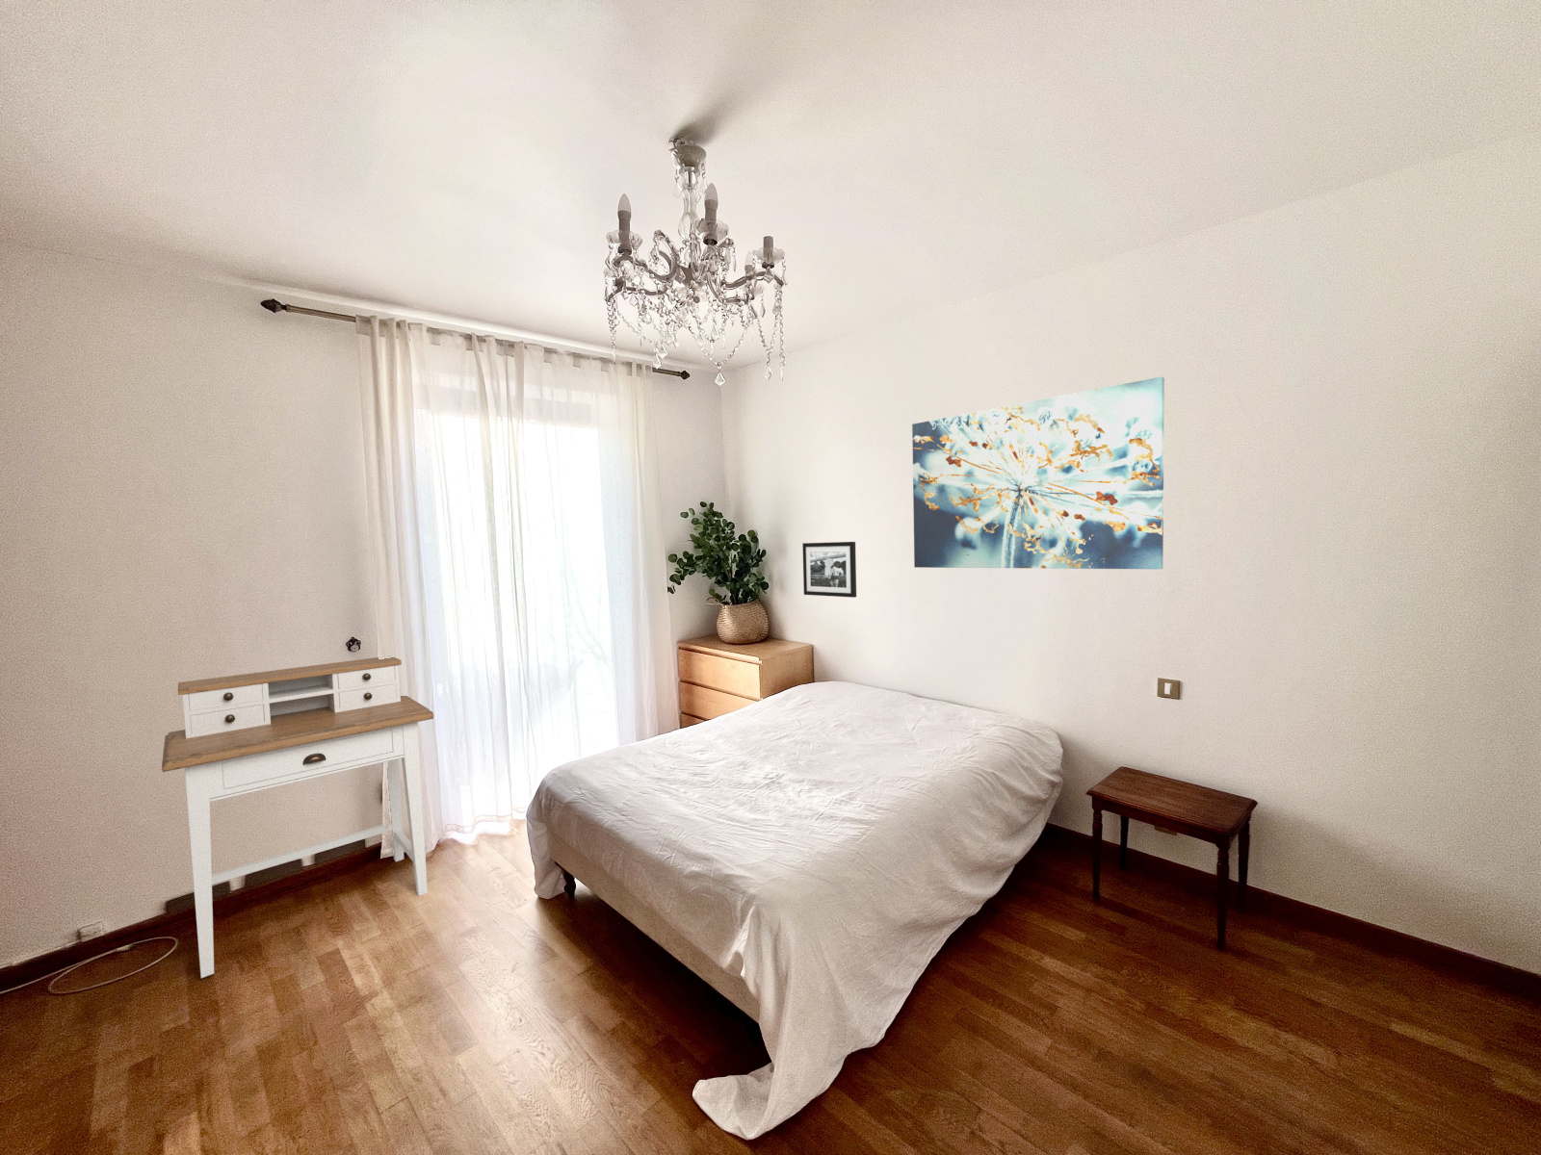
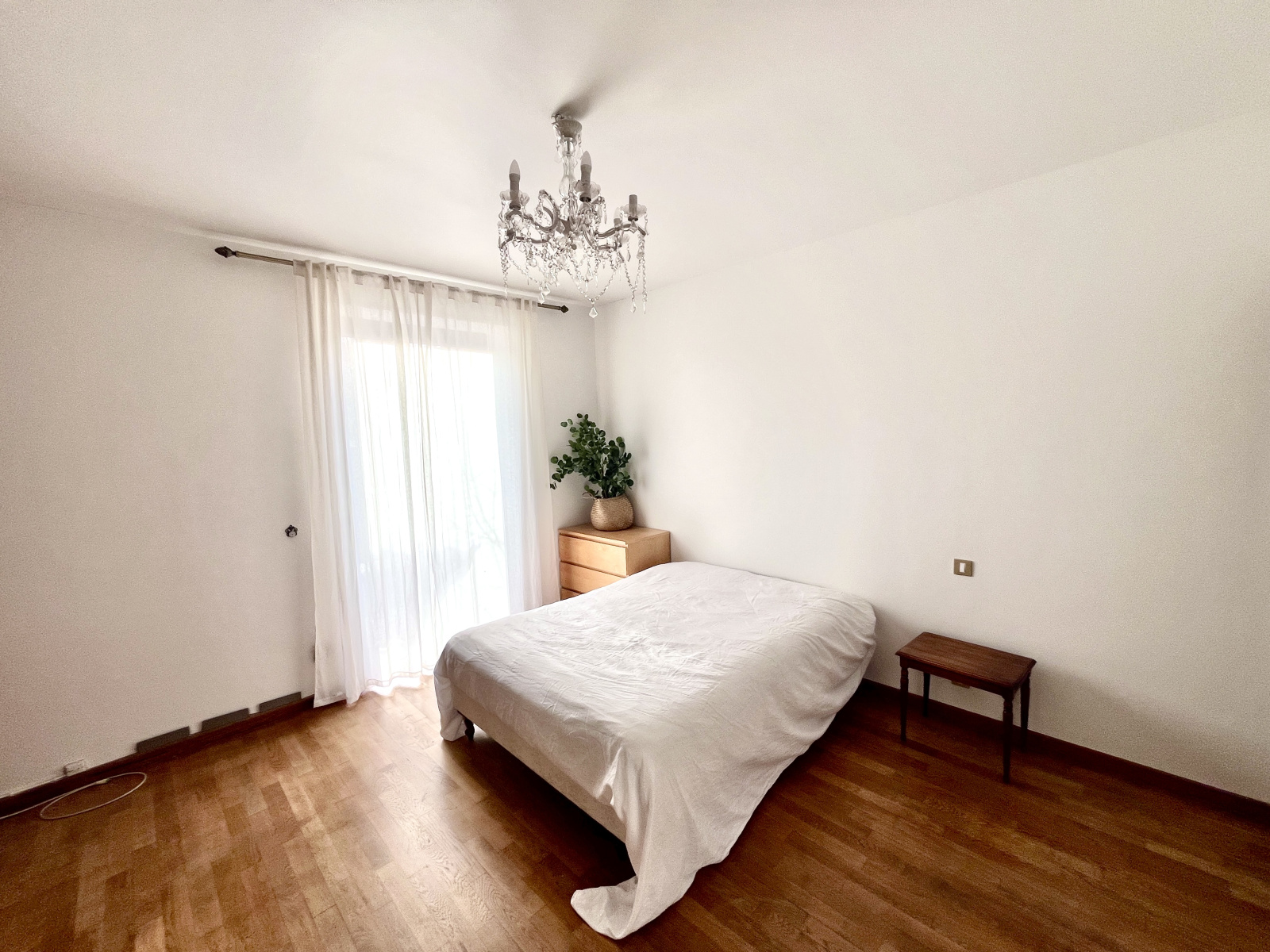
- desk [161,656,434,979]
- wall art [911,376,1165,570]
- picture frame [801,541,857,598]
